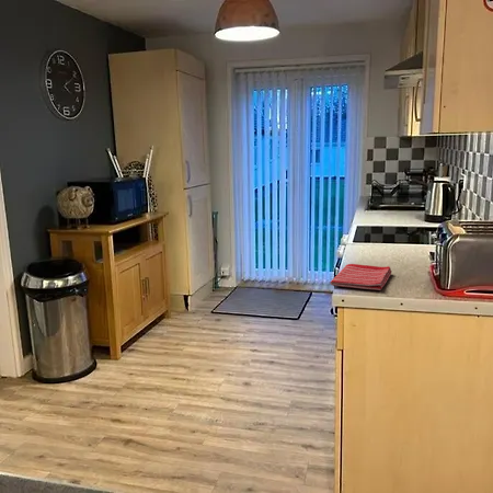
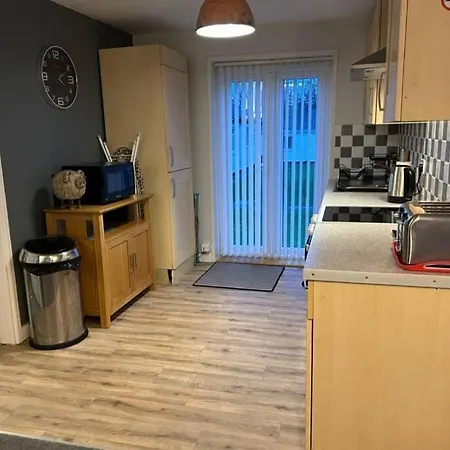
- dish towel [330,263,393,291]
